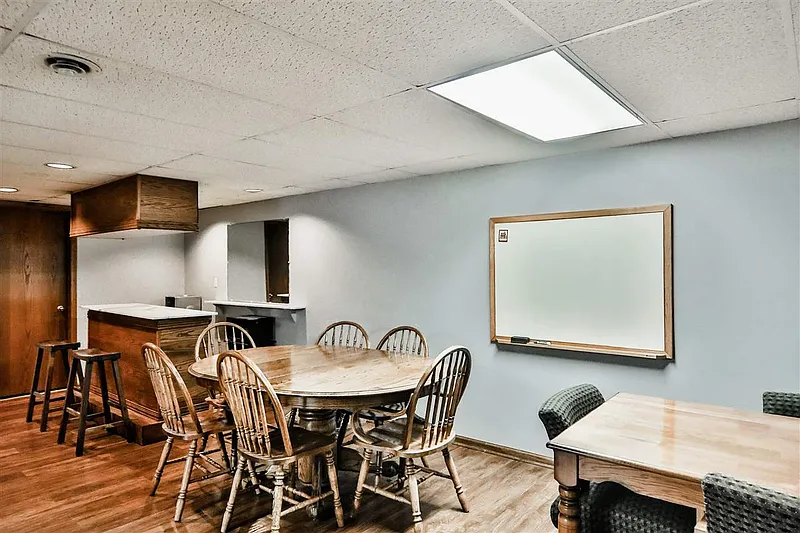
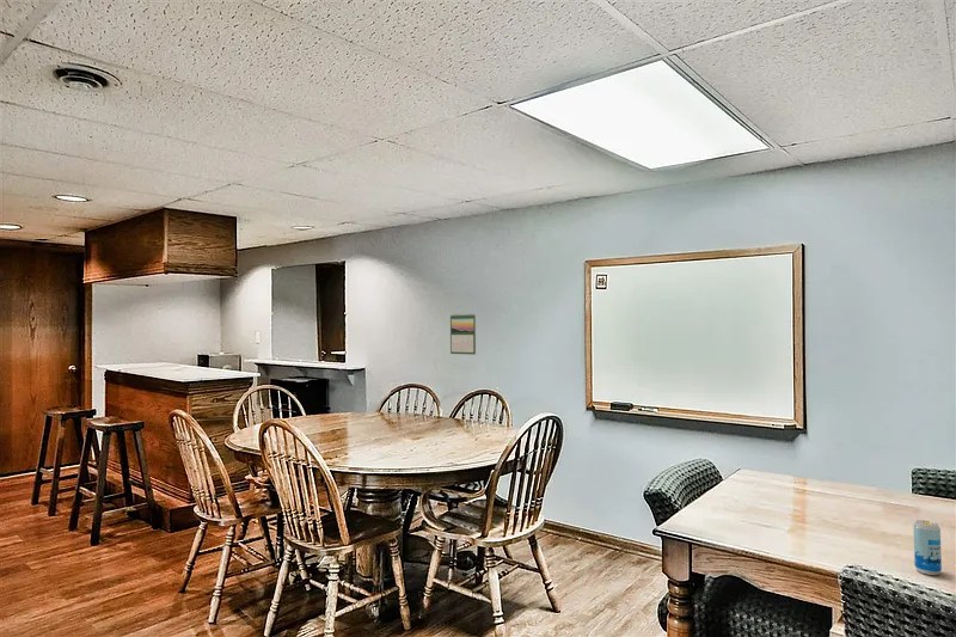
+ beverage can [912,519,943,576]
+ calendar [449,312,477,356]
